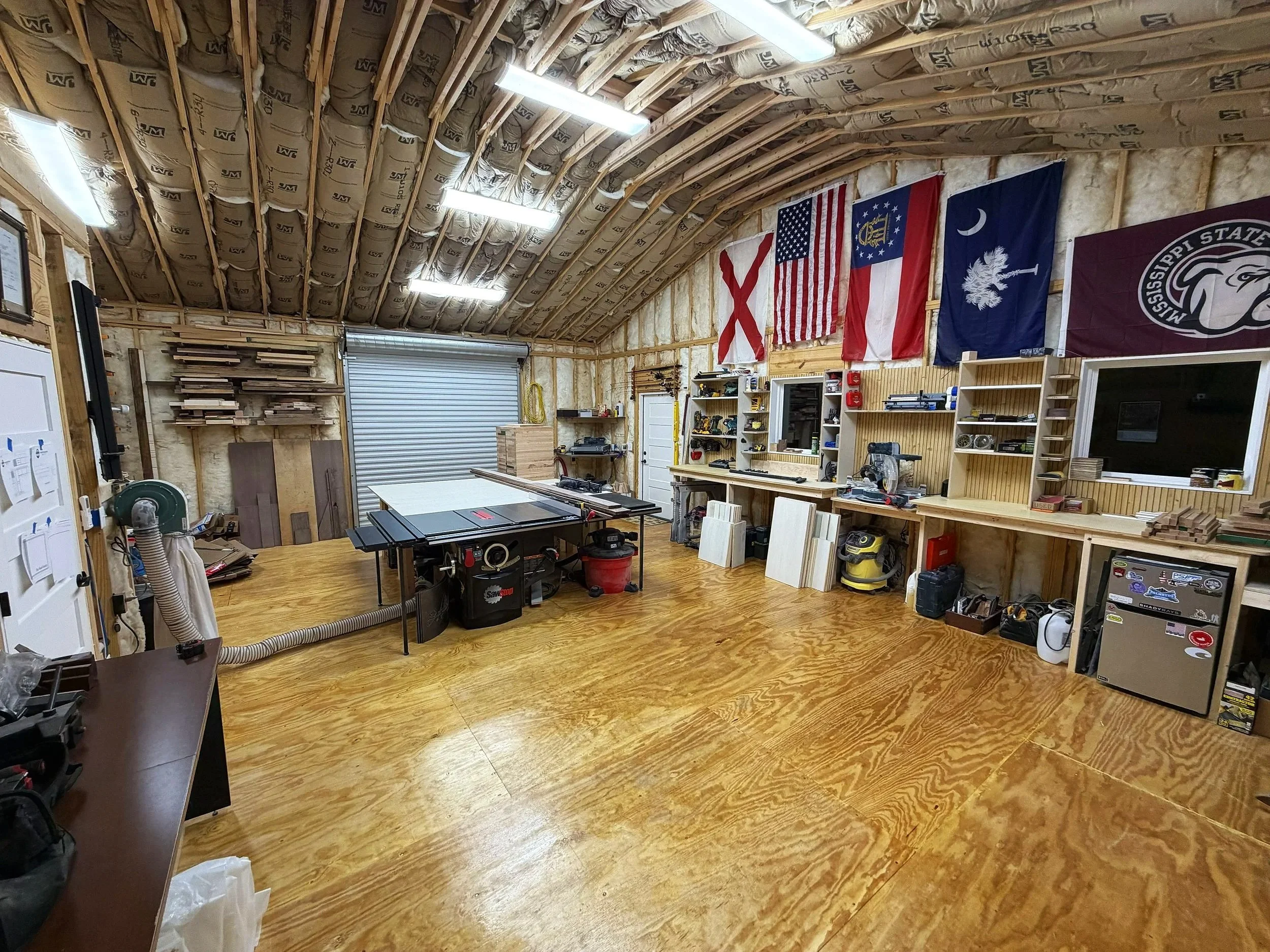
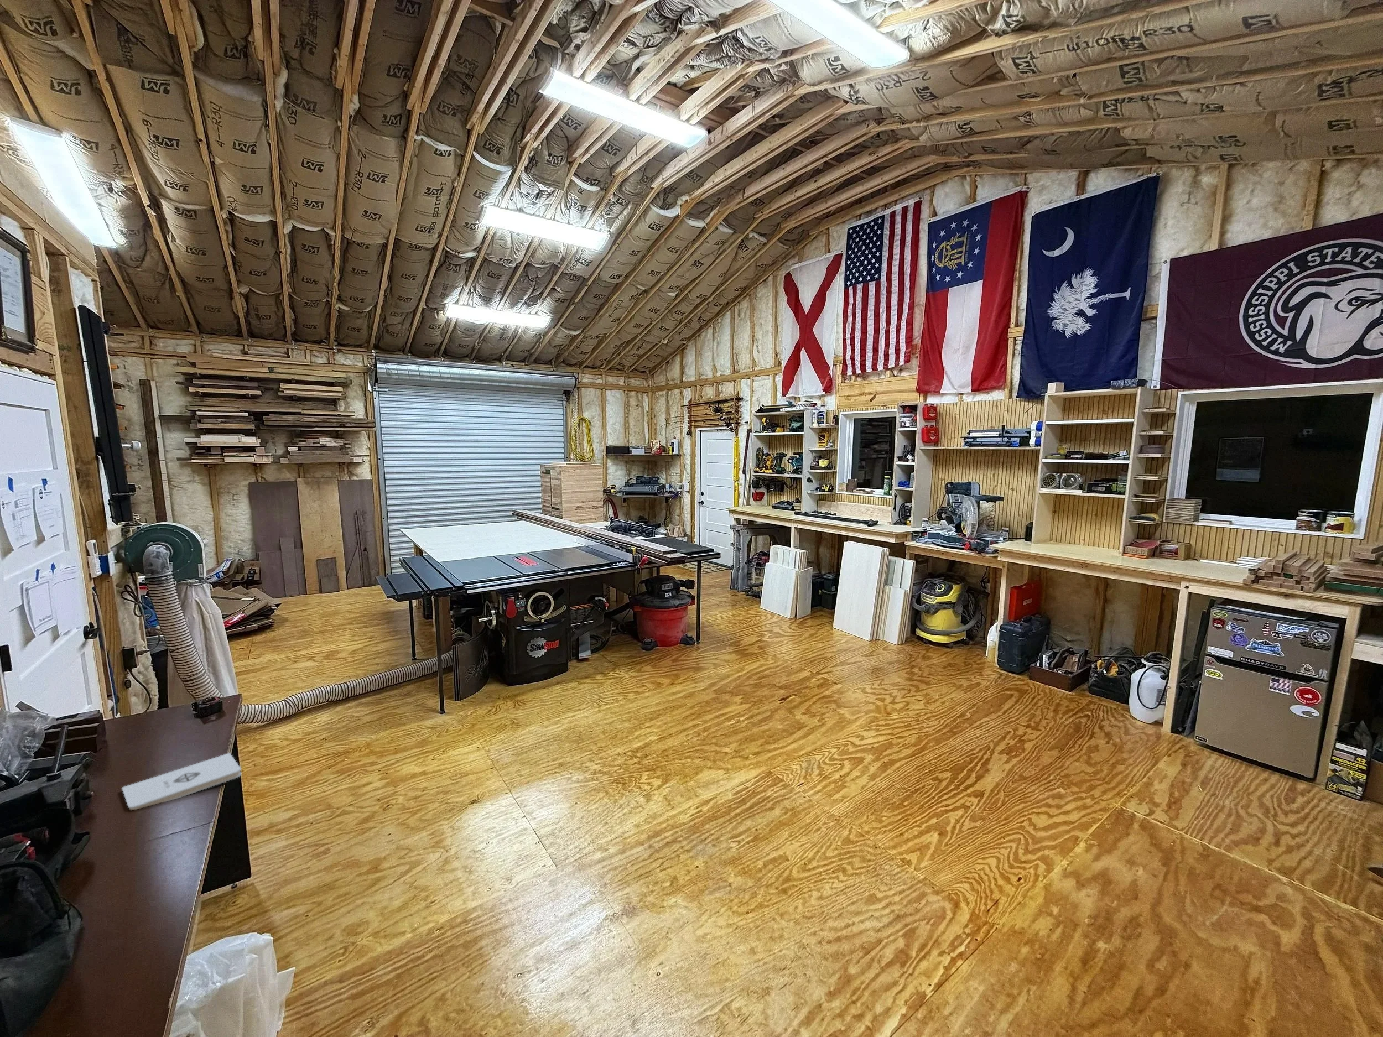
+ notepad [121,753,242,810]
